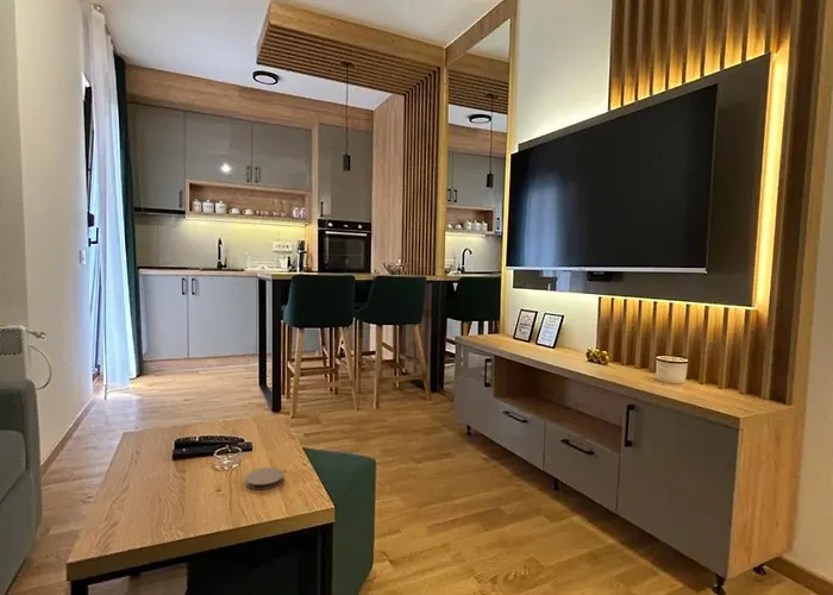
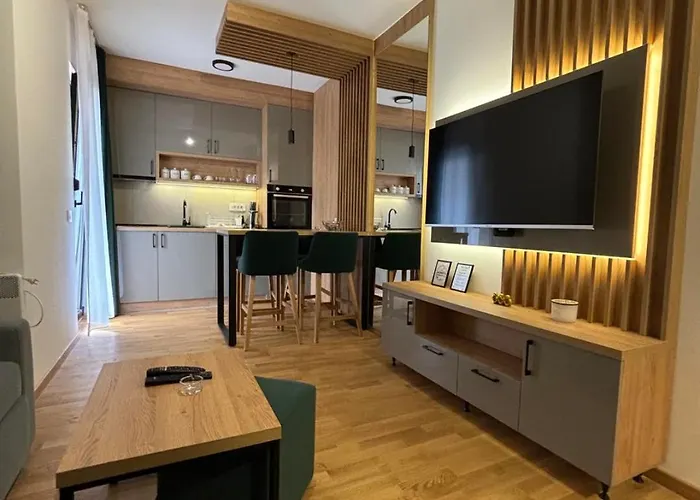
- coaster [244,466,284,490]
